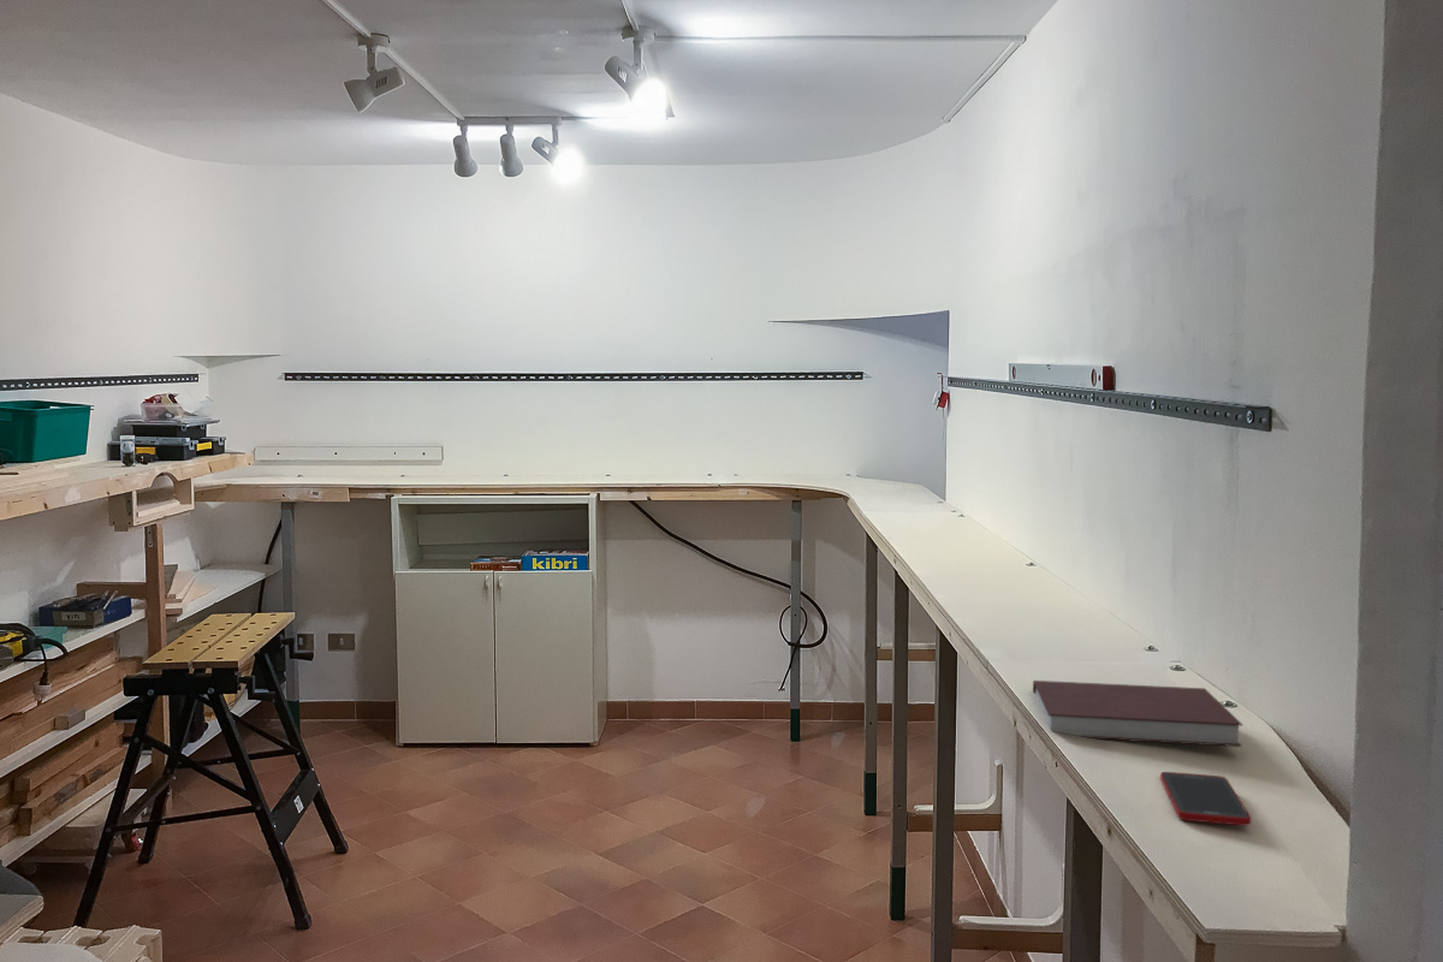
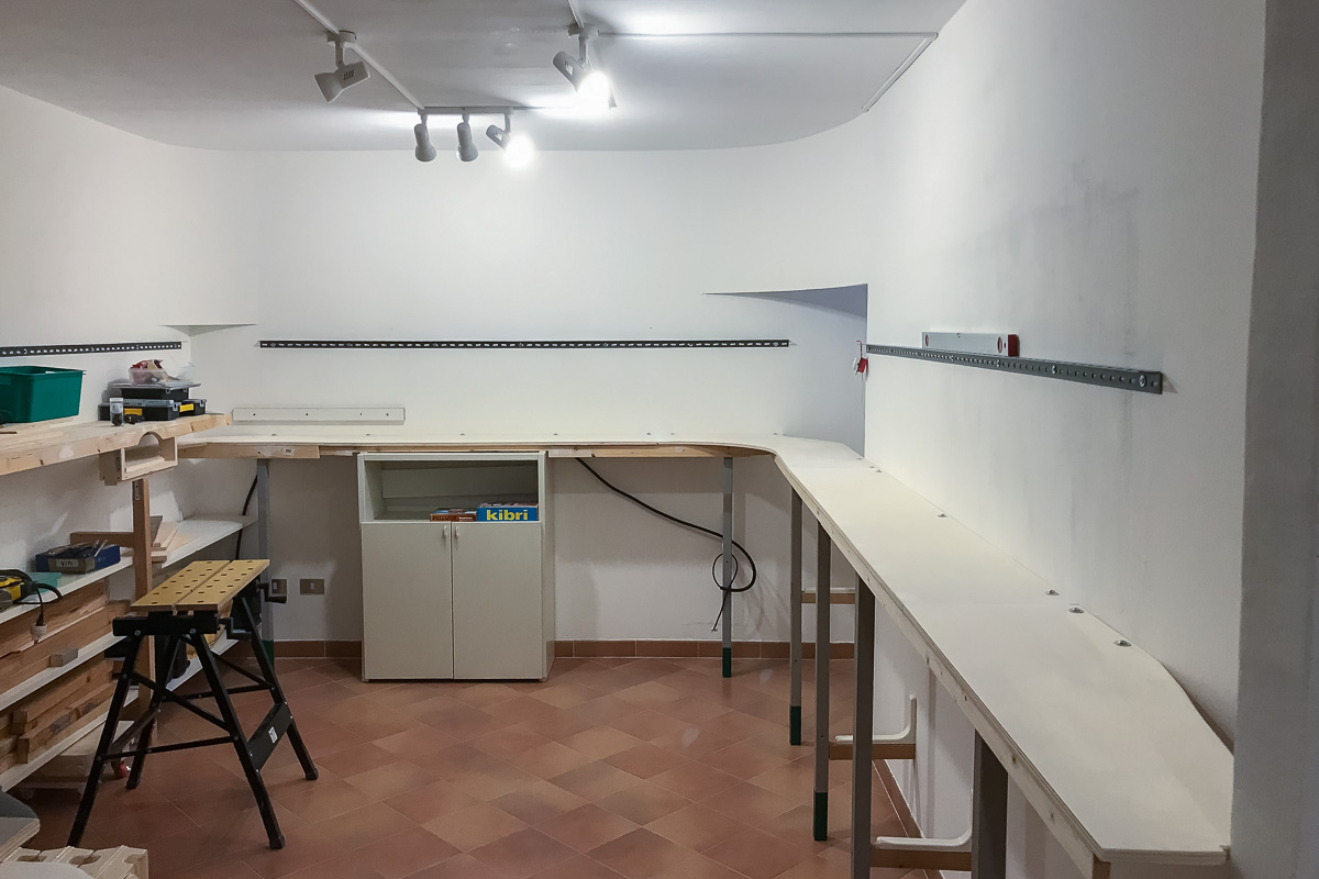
- cell phone [1159,771,1252,827]
- notebook [1032,679,1243,748]
